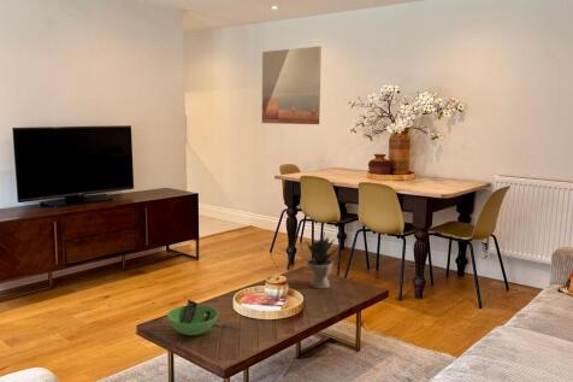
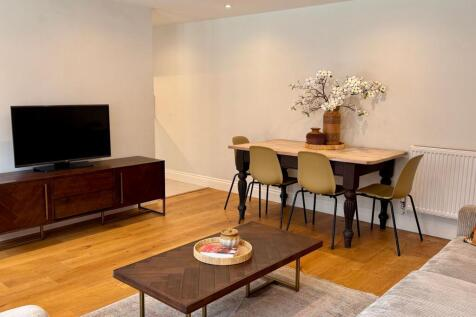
- potted plant [303,230,342,289]
- bowl [166,299,219,336]
- wall art [261,45,323,125]
